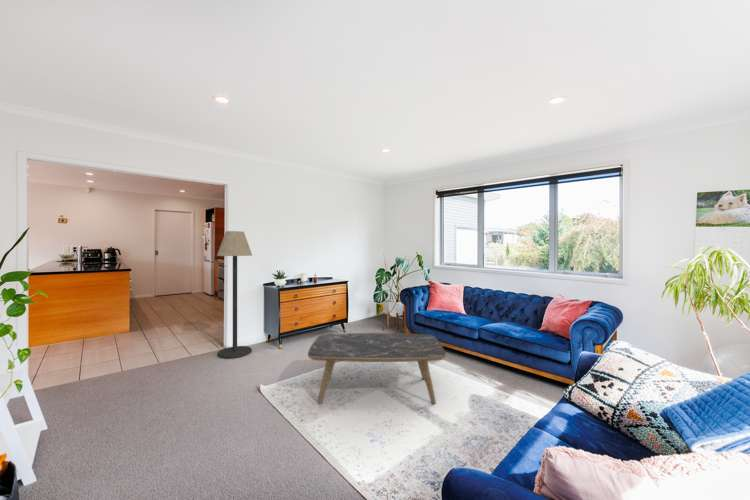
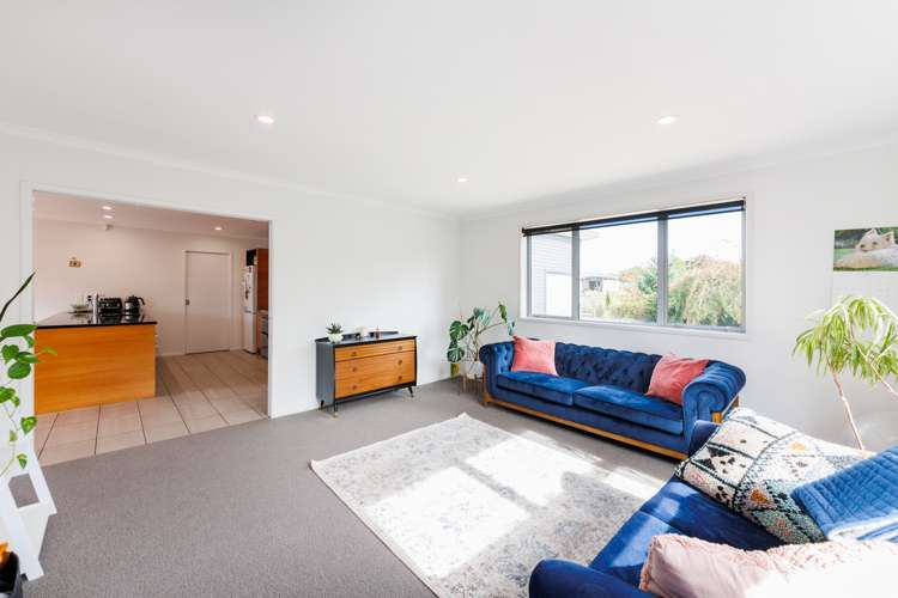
- coffee table [307,332,447,405]
- floor lamp [216,230,253,359]
